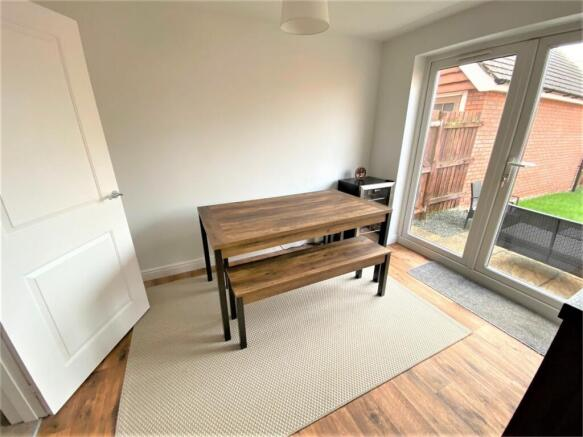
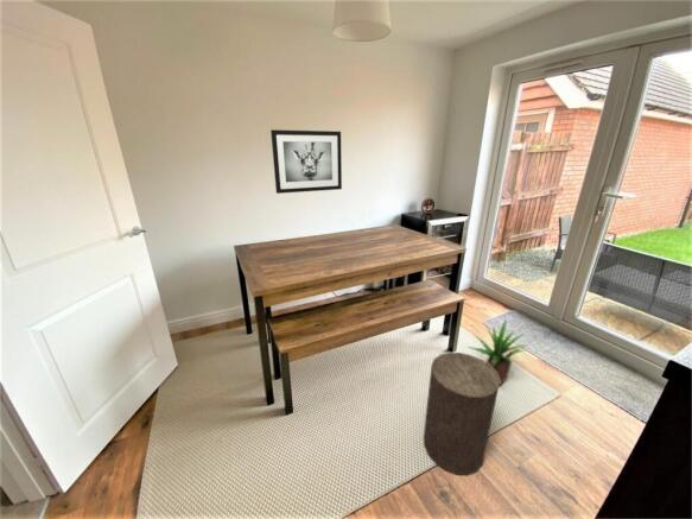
+ stool [423,352,500,476]
+ wall art [269,128,343,195]
+ potted plant [466,317,529,387]
